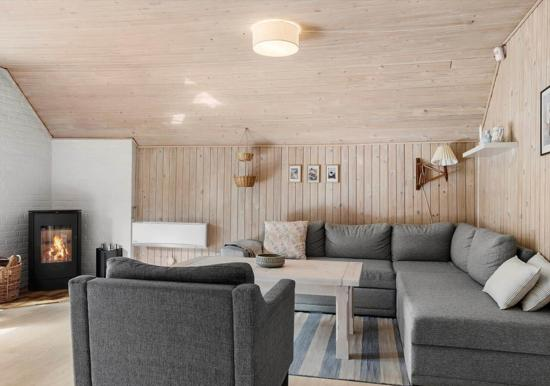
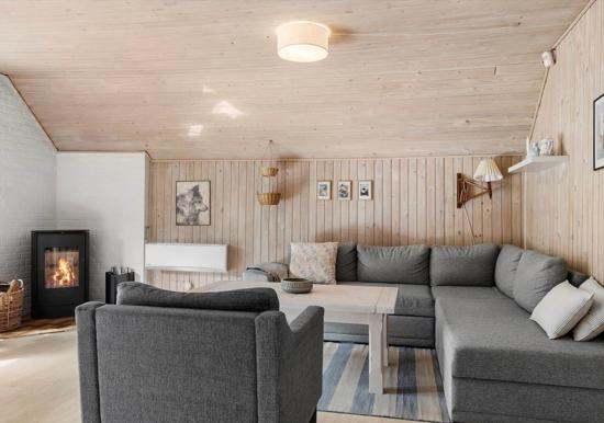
+ wall art [175,179,212,227]
